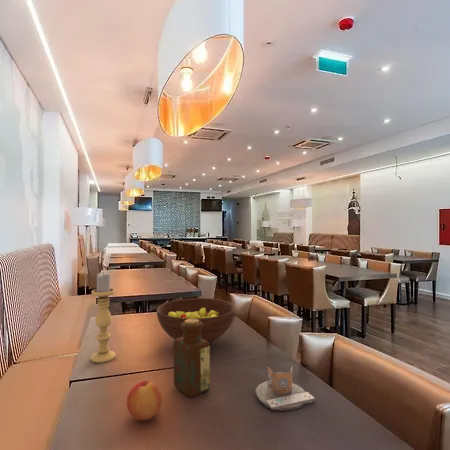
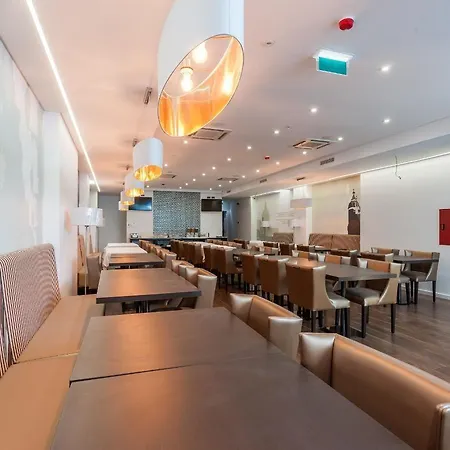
- napkin holder [254,366,316,412]
- candle holder [90,271,117,364]
- apple [126,379,163,421]
- bottle [173,319,211,398]
- fruit bowl [156,297,236,345]
